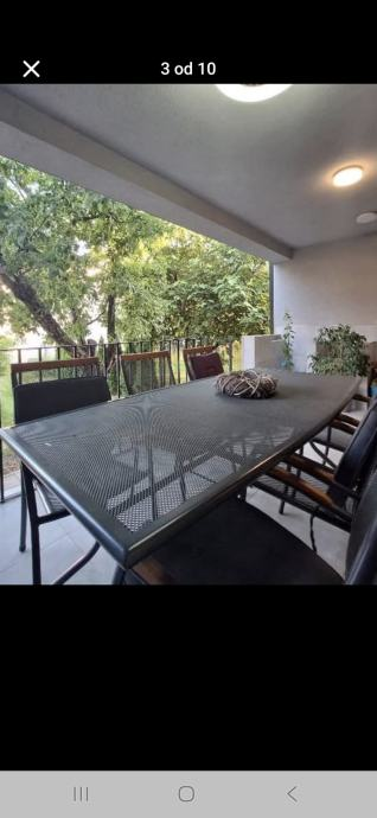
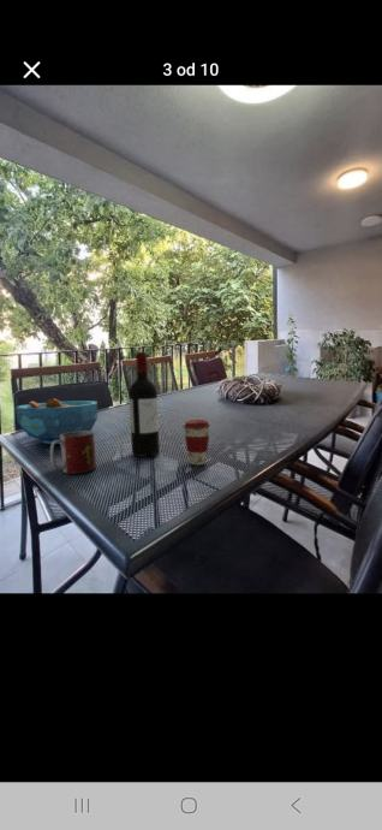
+ wine bottle [127,351,161,458]
+ mug [49,431,97,475]
+ coffee cup [183,419,211,467]
+ bowl [14,397,99,445]
